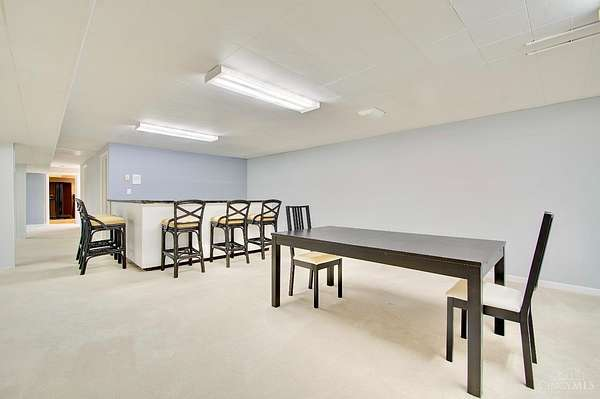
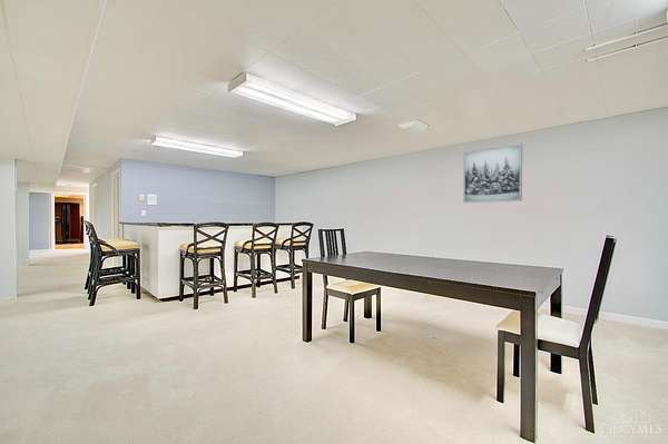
+ wall art [462,142,523,204]
